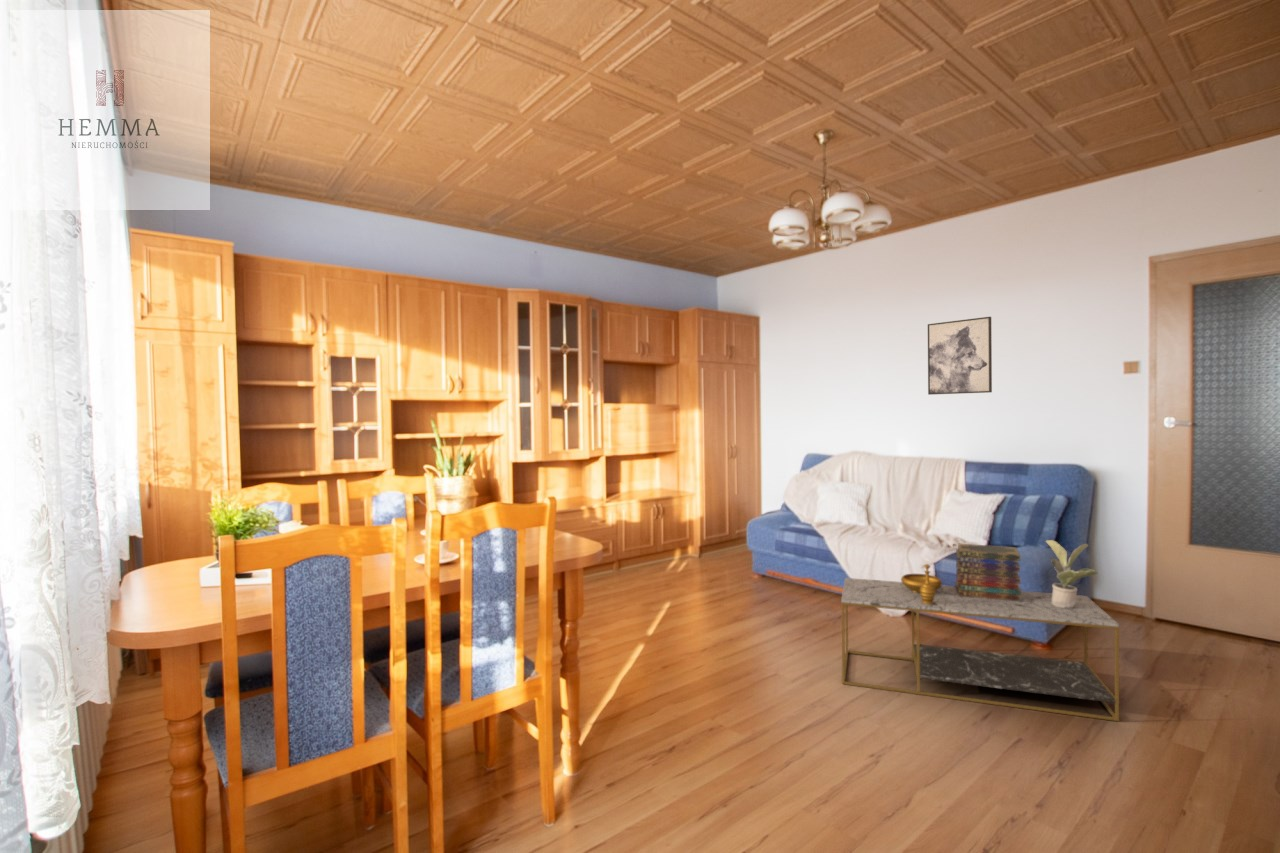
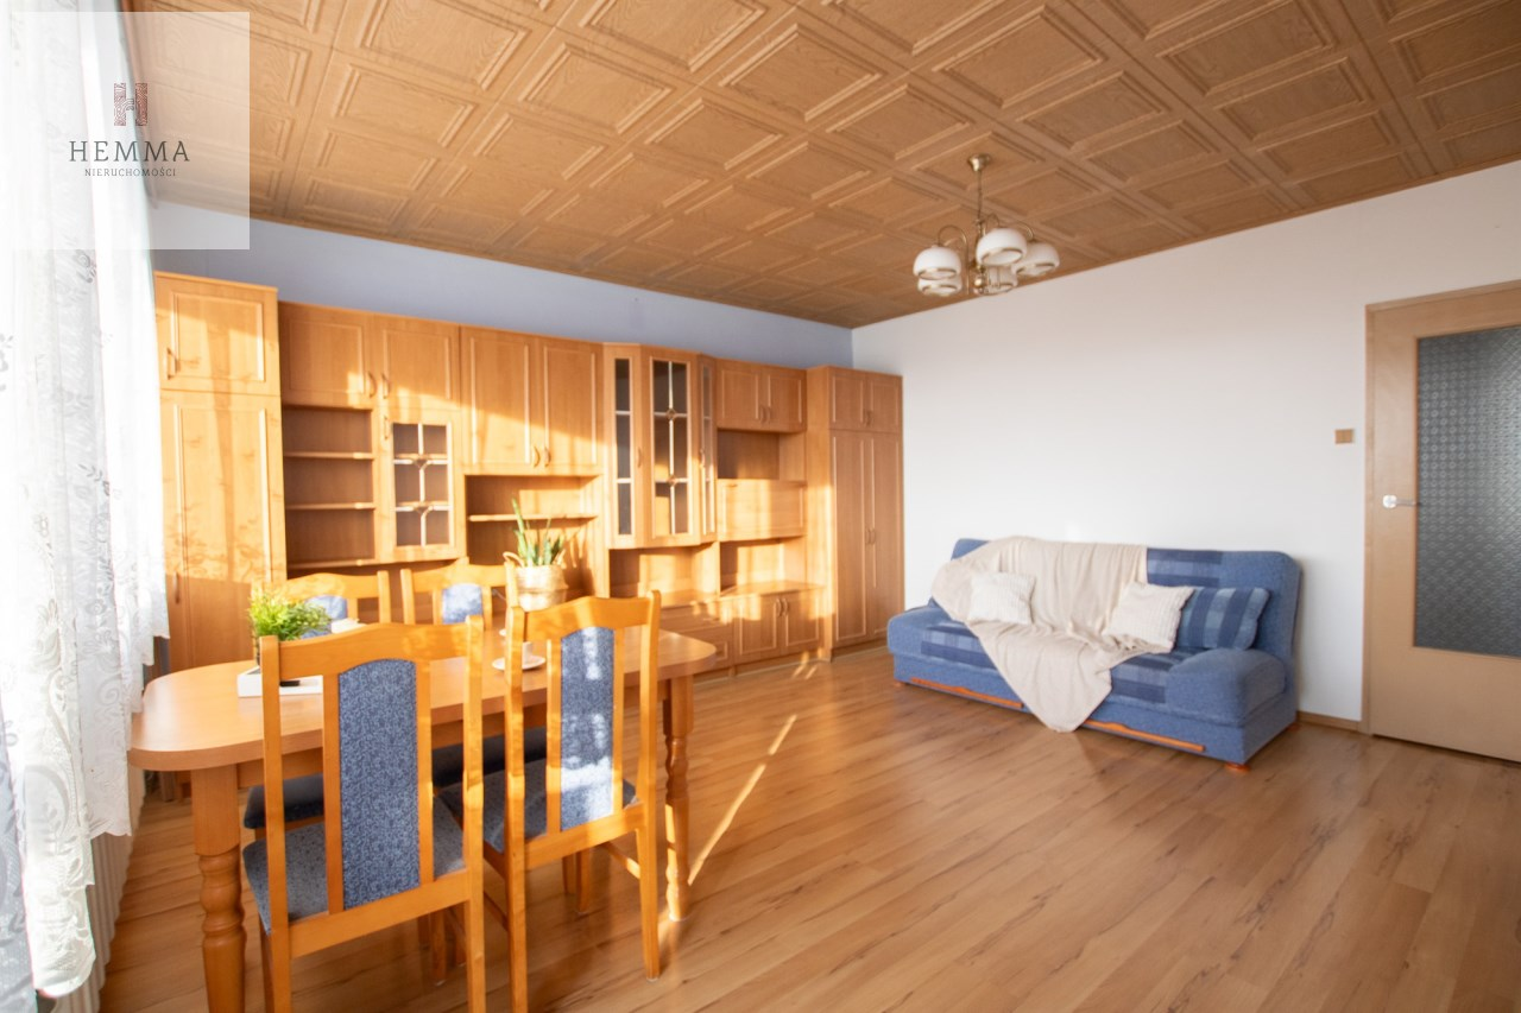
- wall art [927,316,993,396]
- potted plant [1044,539,1099,608]
- decorative bowl [900,563,943,604]
- book stack [954,543,1023,601]
- coffee table [840,577,1120,722]
